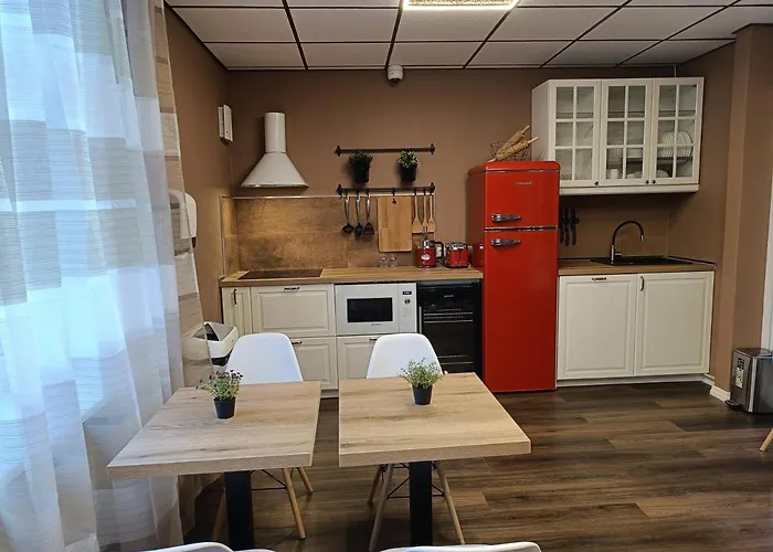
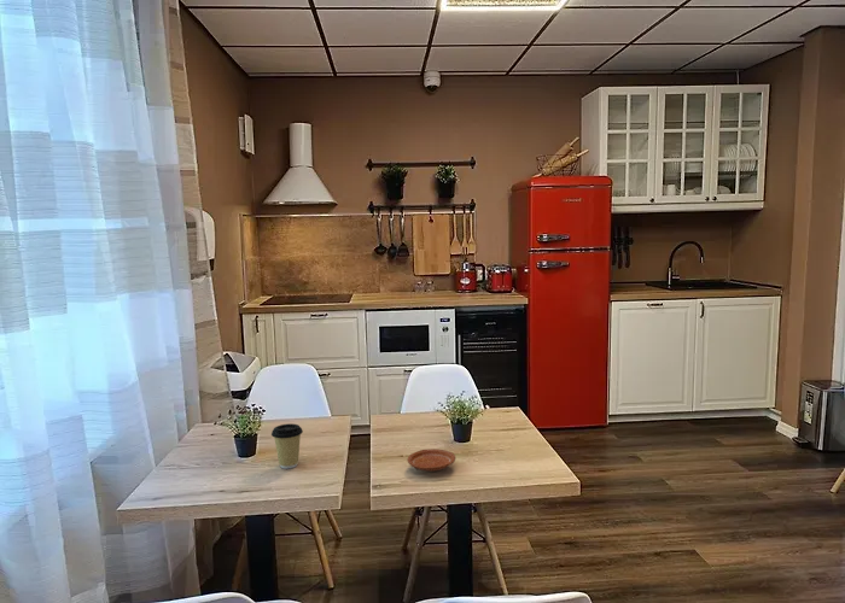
+ plate [407,447,456,473]
+ coffee cup [270,422,304,470]
